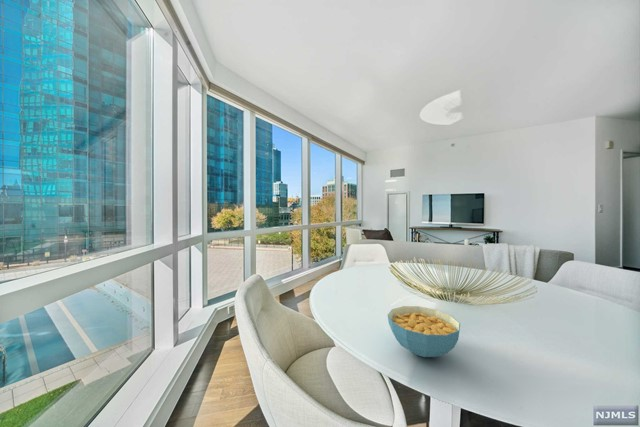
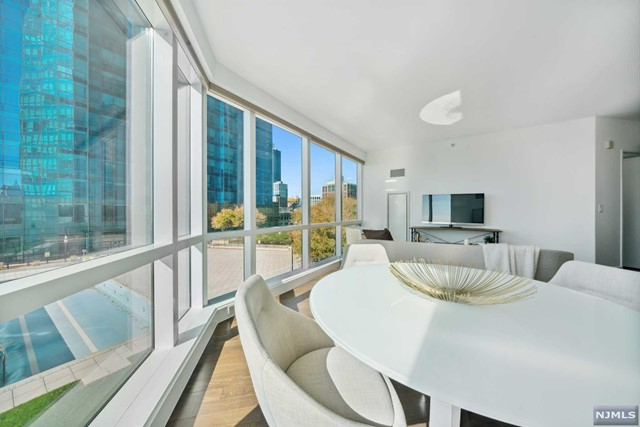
- cereal bowl [387,305,461,358]
